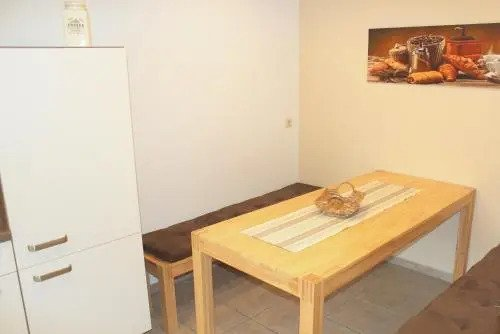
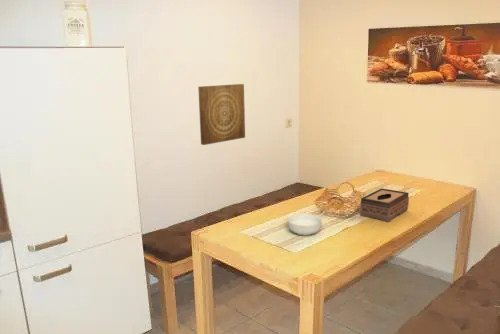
+ cereal bowl [286,213,323,236]
+ wall art [197,83,246,146]
+ tissue box [359,187,410,223]
